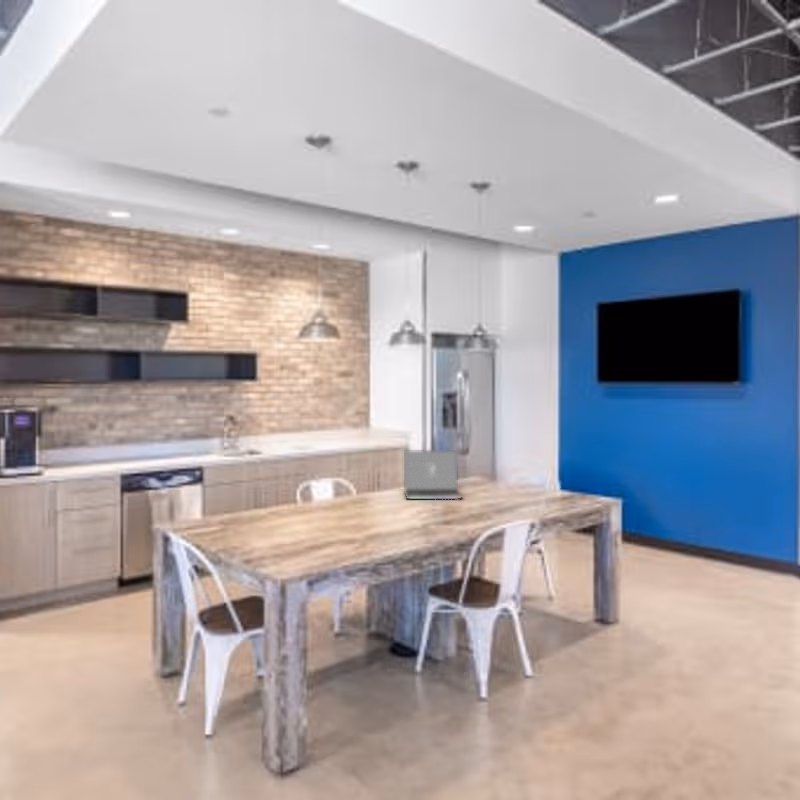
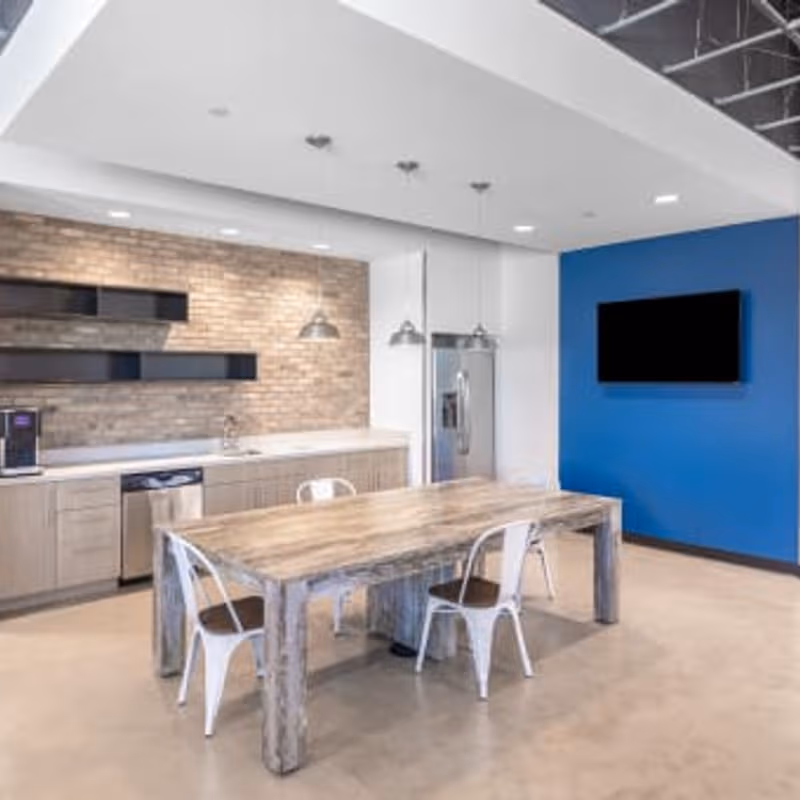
- laptop [403,449,464,500]
